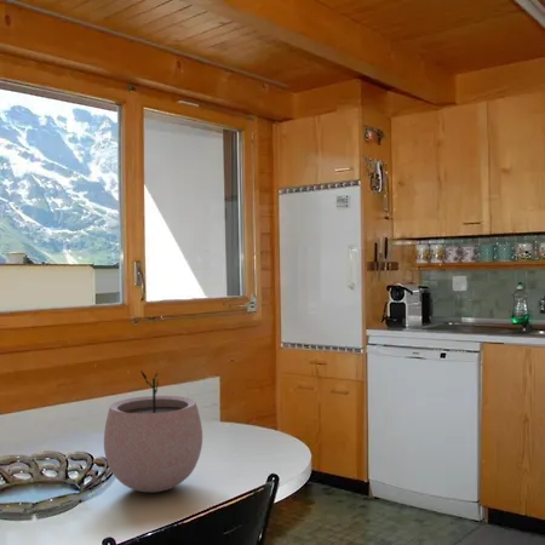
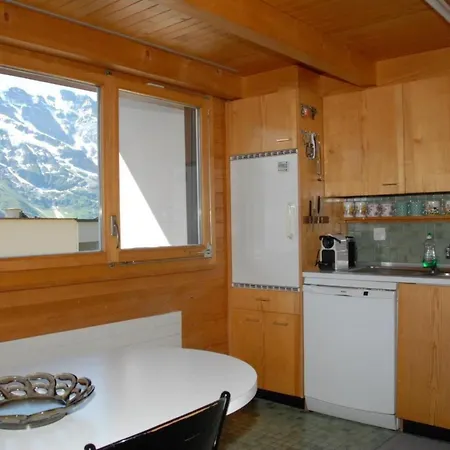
- plant pot [103,369,203,493]
